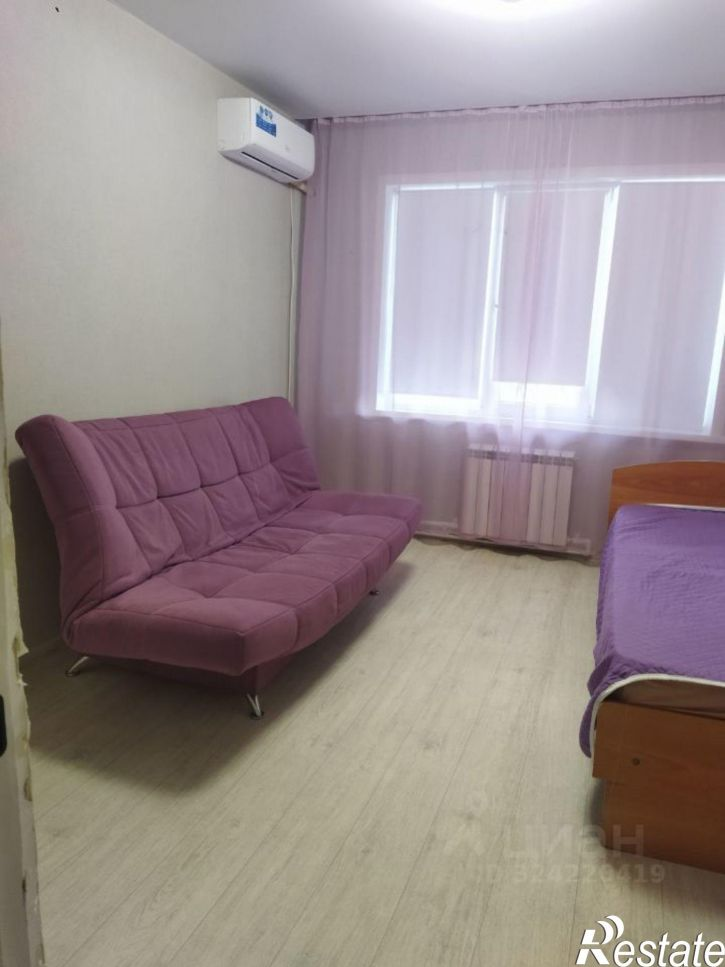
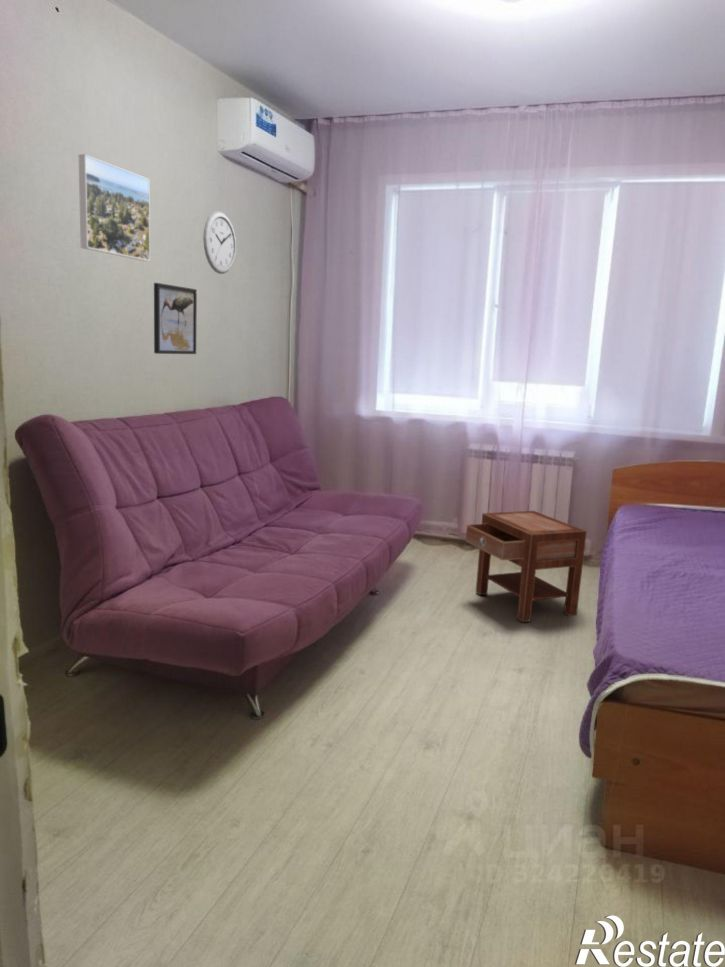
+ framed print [153,282,198,355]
+ nightstand [465,510,588,623]
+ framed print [78,153,151,262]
+ wall clock [202,210,237,275]
